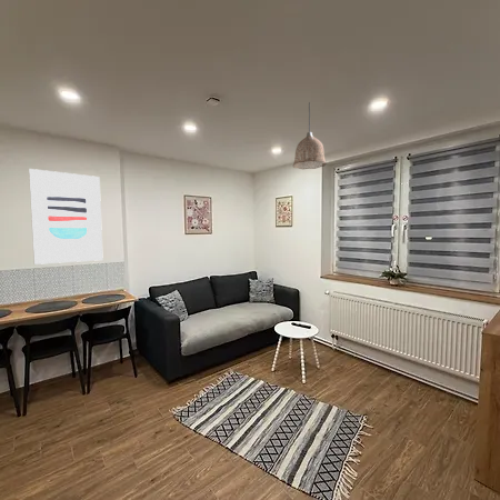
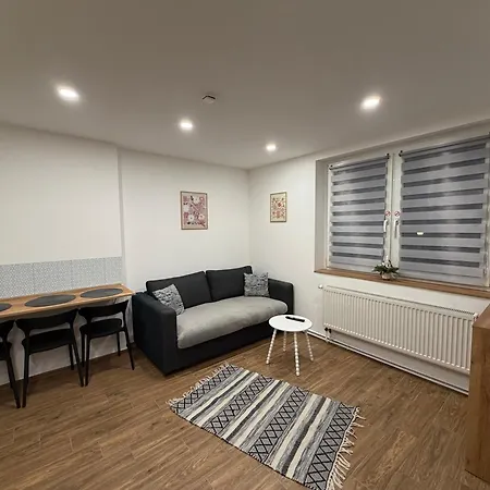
- wall art [28,168,104,266]
- pendant lamp [292,101,328,170]
